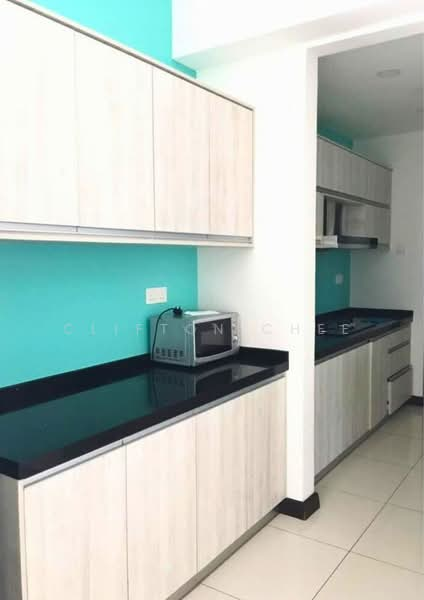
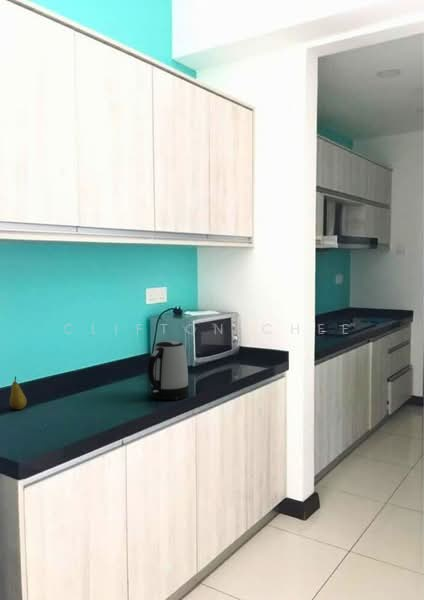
+ fruit [8,375,28,410]
+ kettle [147,340,190,401]
